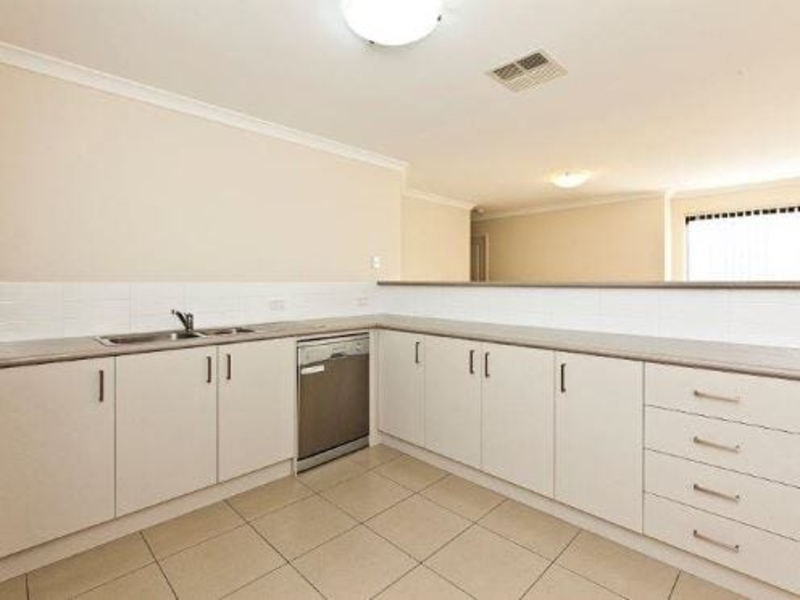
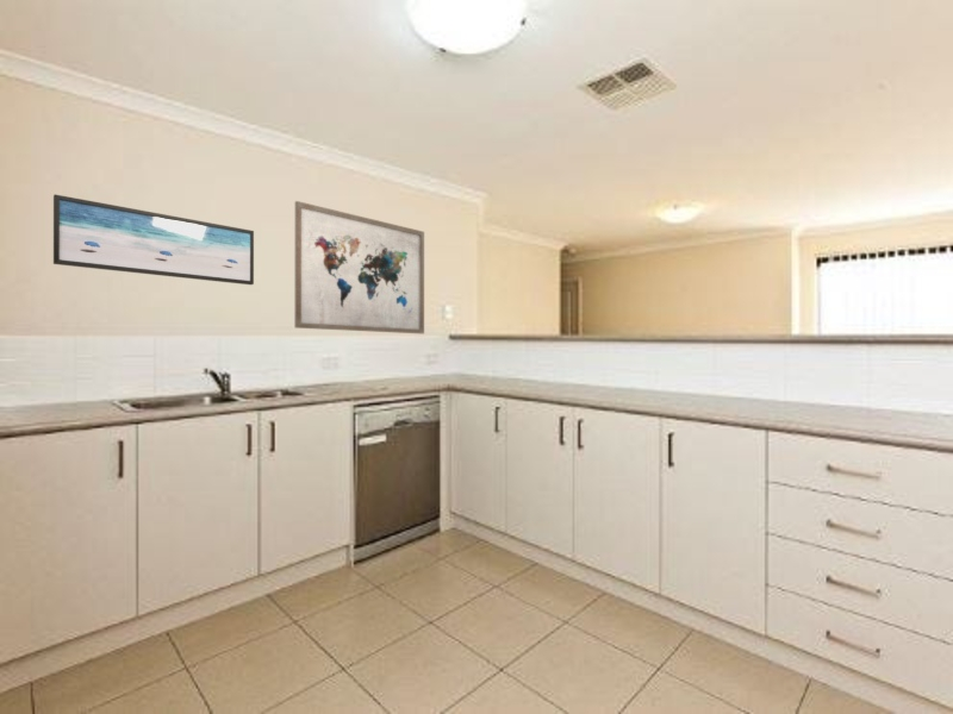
+ wall art [294,200,425,334]
+ wall art [52,193,255,286]
